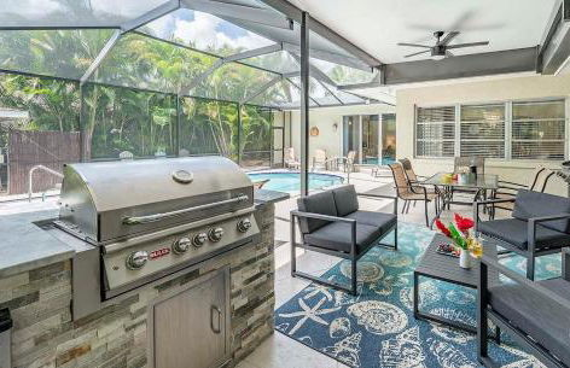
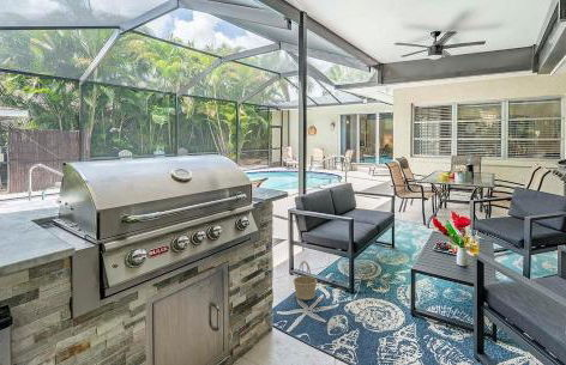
+ basket [293,260,319,300]
